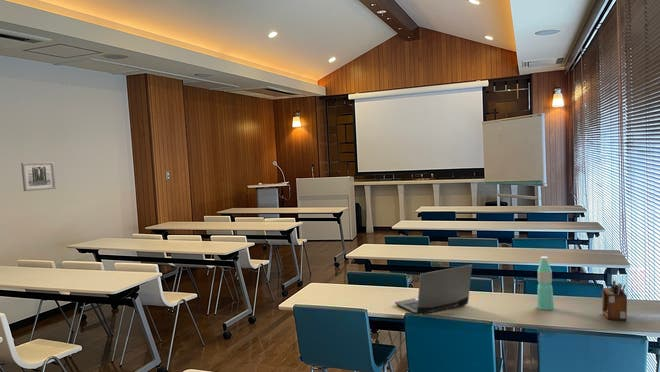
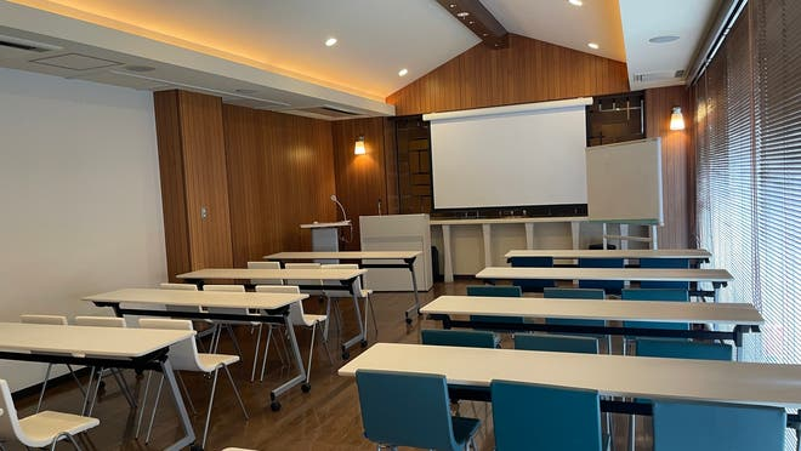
- water bottle [536,255,555,311]
- laptop computer [394,264,473,315]
- desk organizer [601,280,628,322]
- wall art [20,161,57,192]
